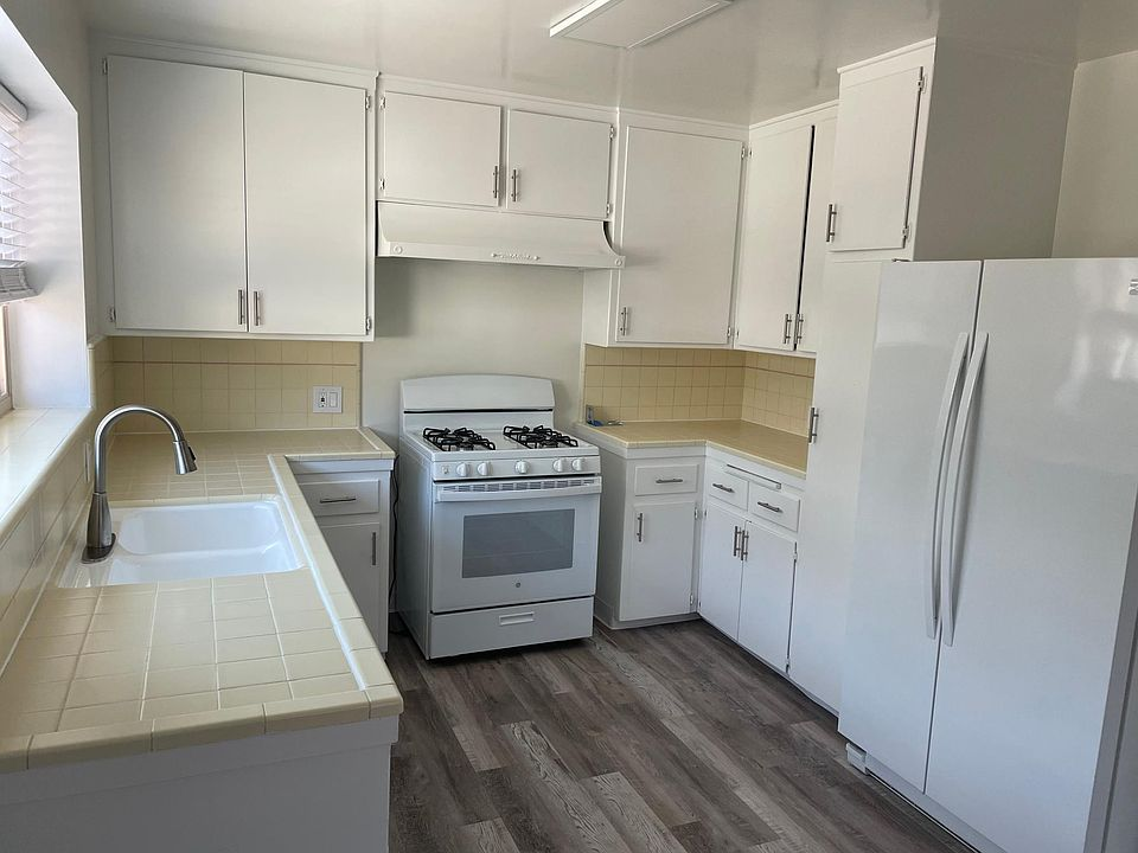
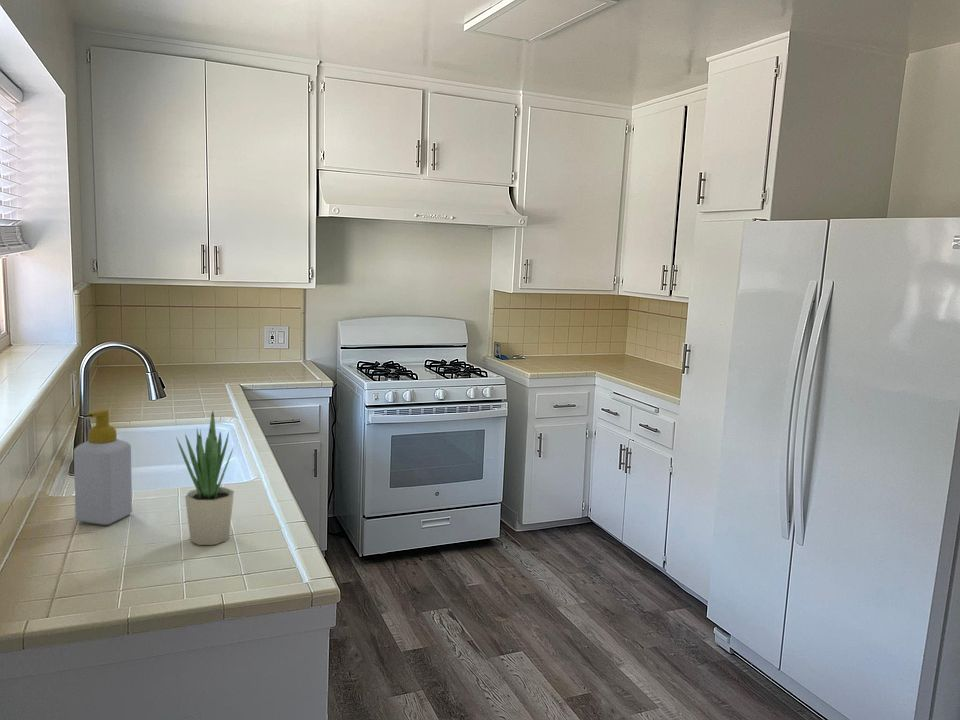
+ soap bottle [73,409,133,526]
+ potted plant [175,410,235,546]
